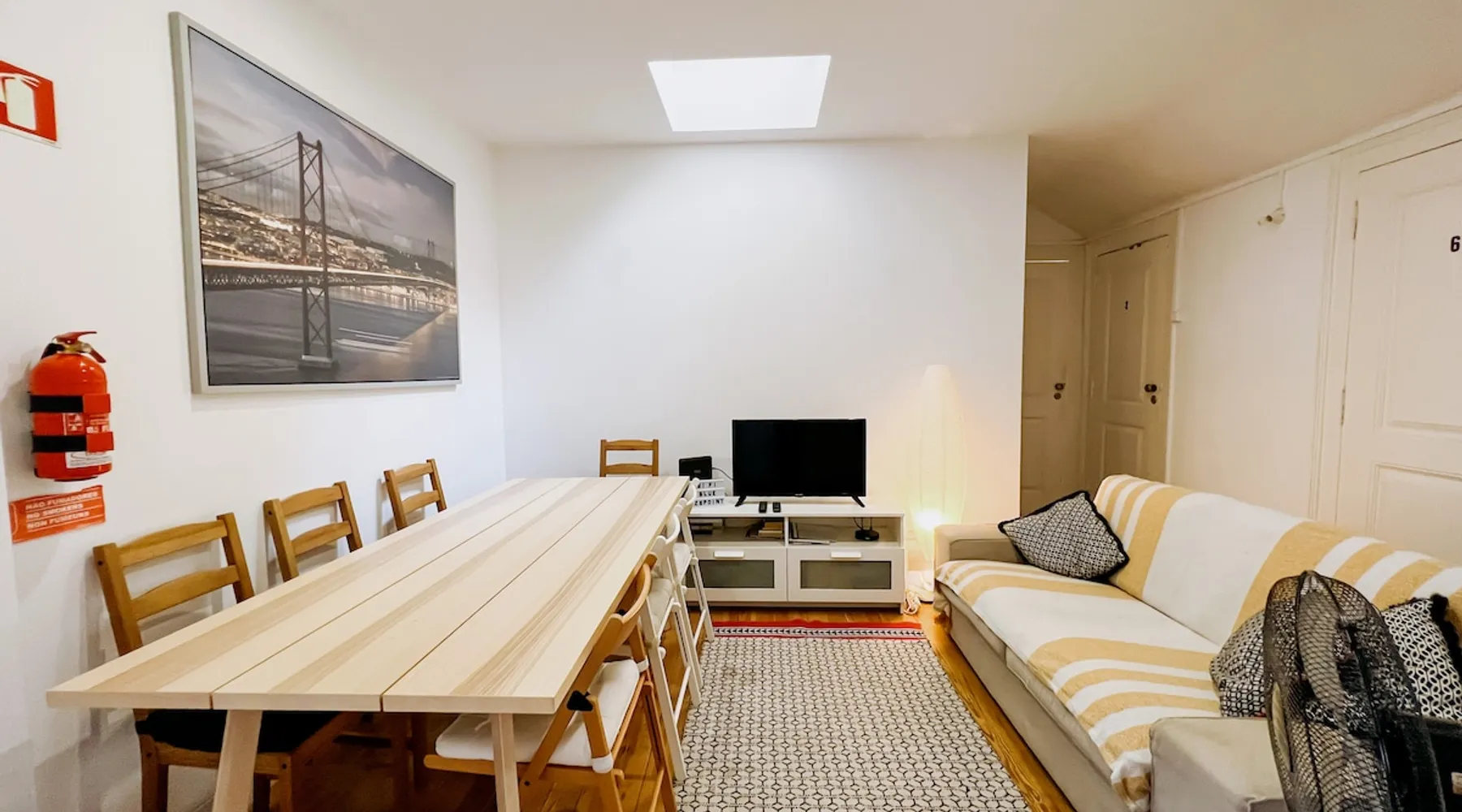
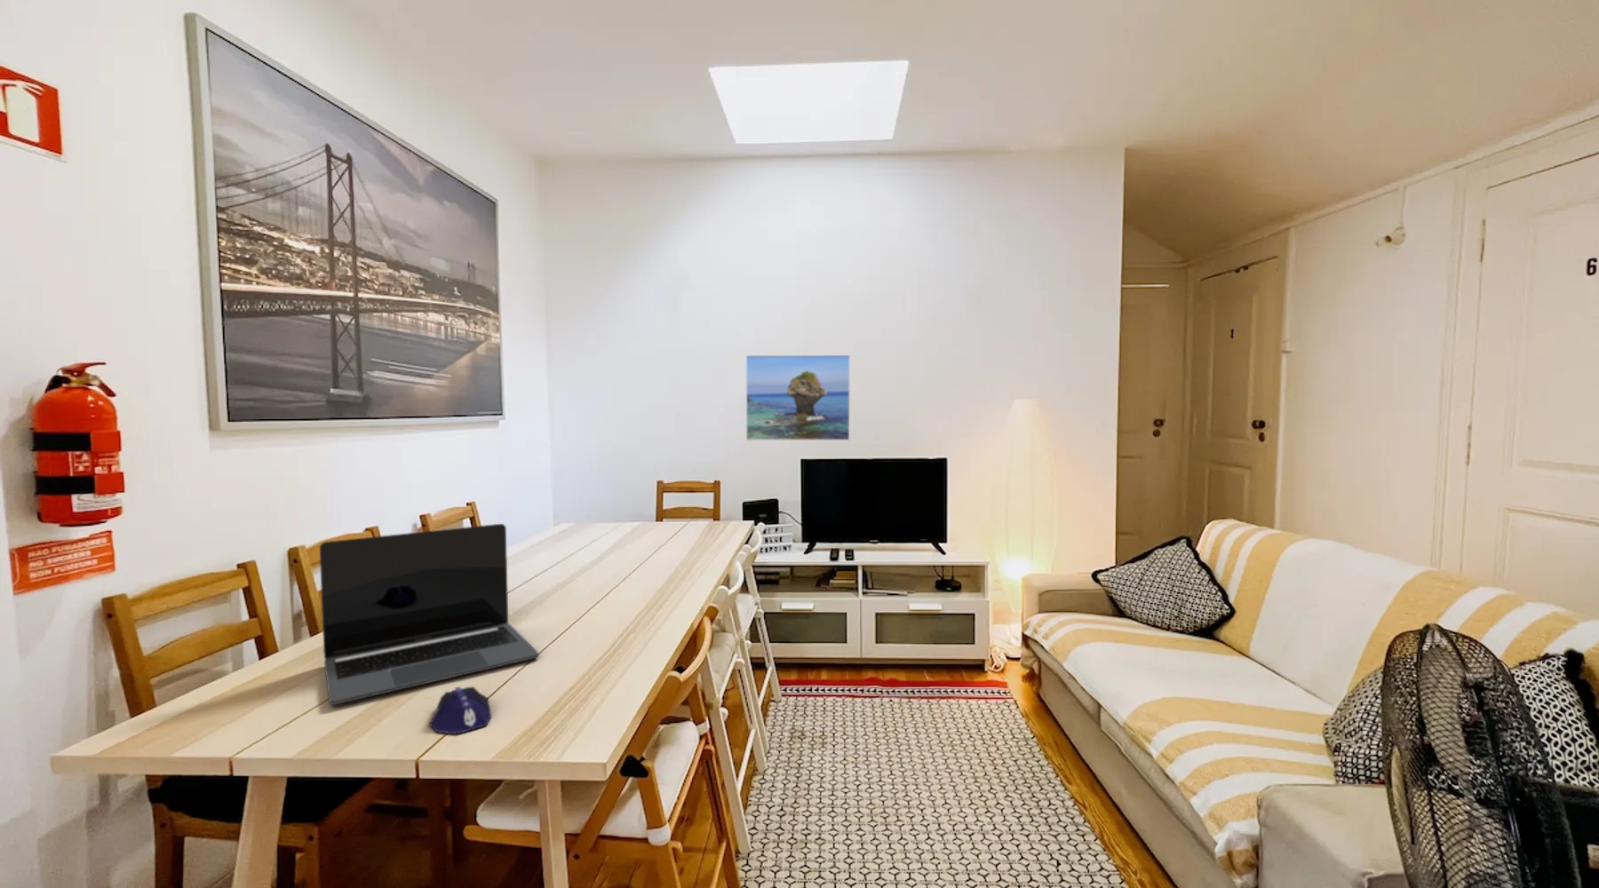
+ computer mouse [428,686,492,735]
+ laptop [319,523,539,706]
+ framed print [745,353,851,442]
